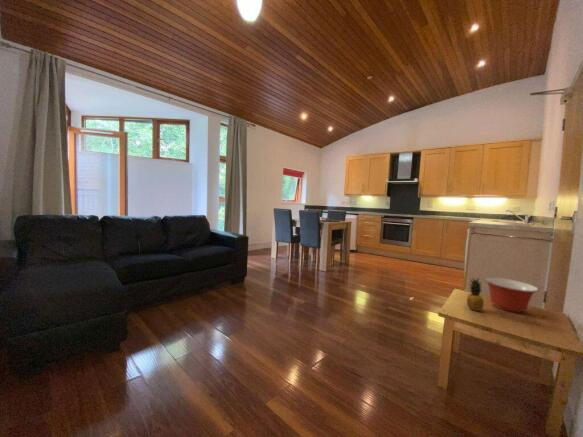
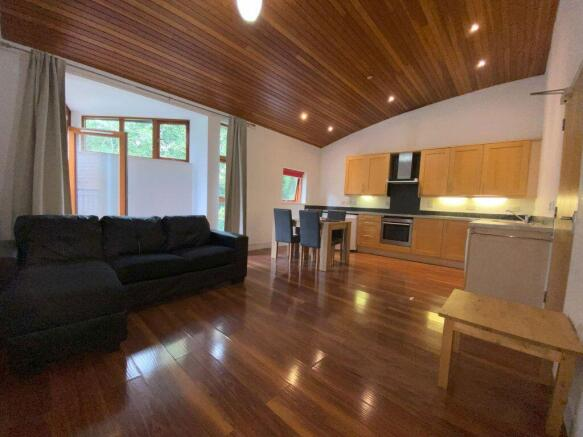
- fruit [466,277,485,312]
- mixing bowl [484,277,539,313]
